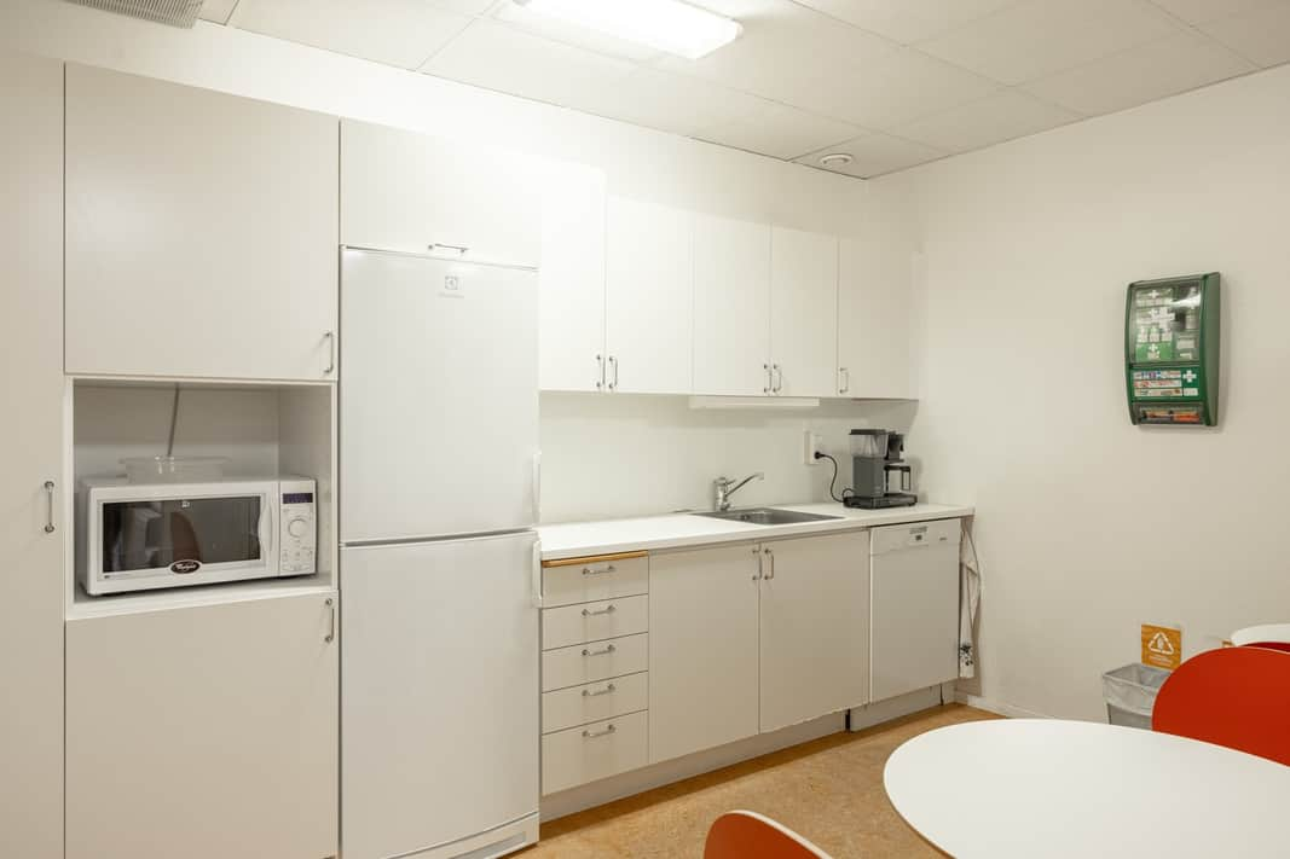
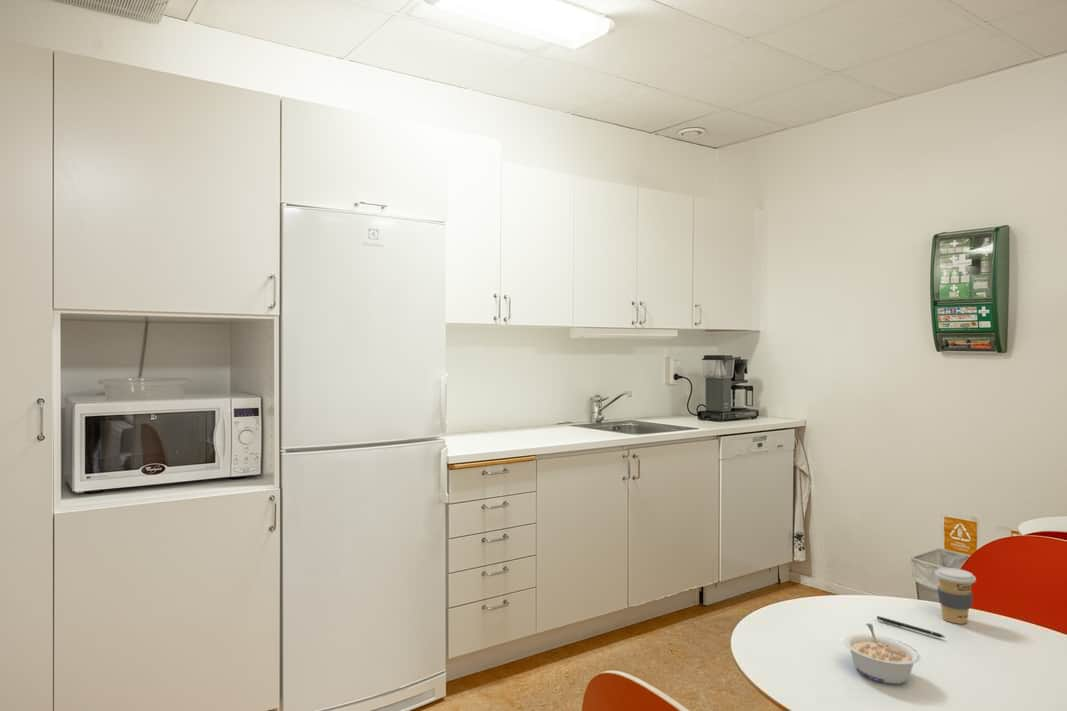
+ legume [843,623,921,685]
+ pen [876,615,946,638]
+ coffee cup [934,567,977,625]
